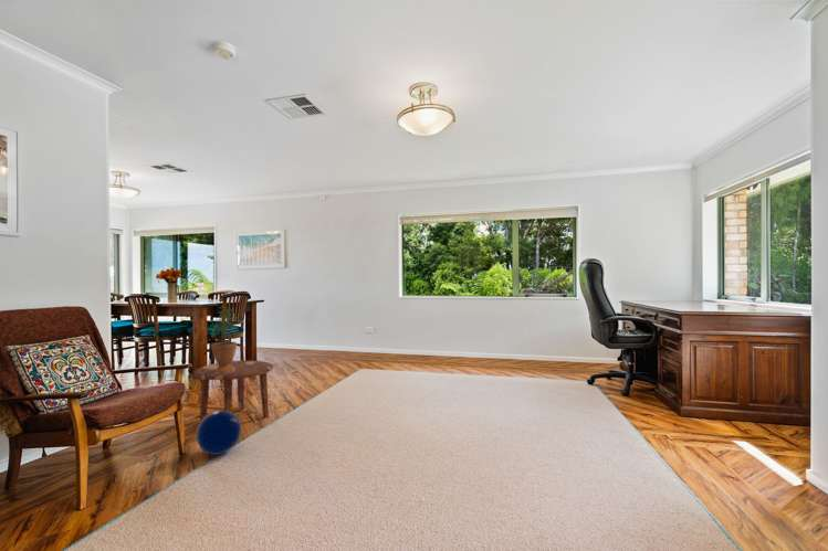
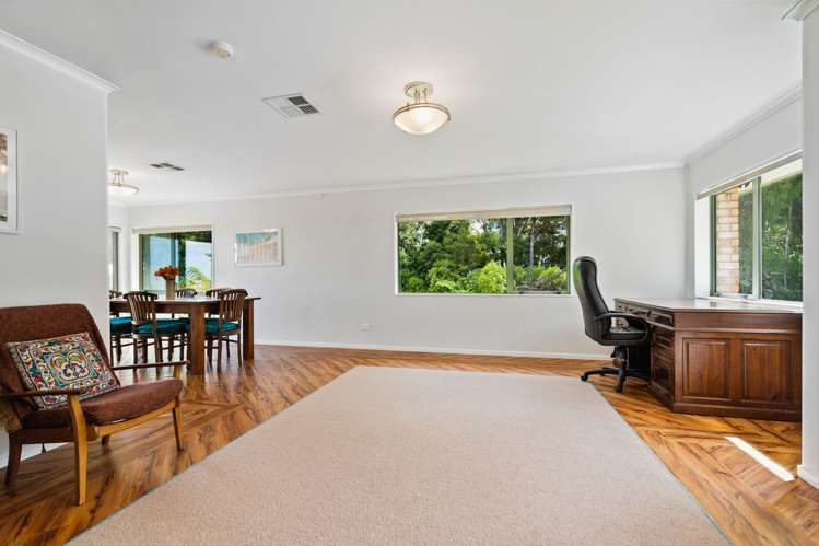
- ball [195,410,243,456]
- potted plant [210,301,243,373]
- side table [192,359,274,422]
